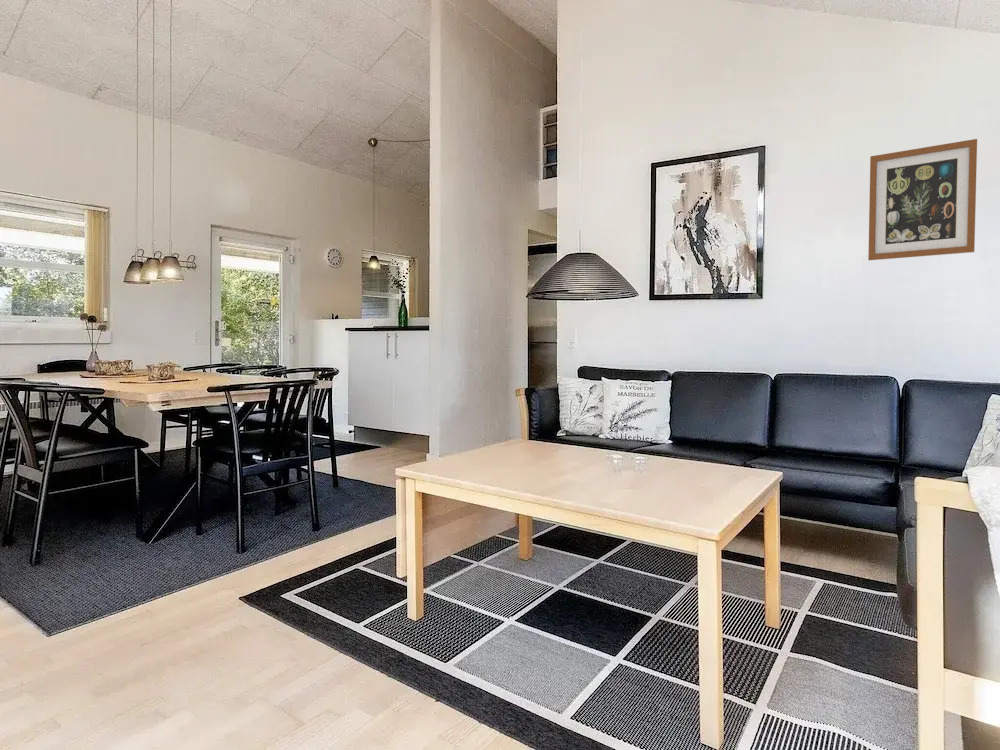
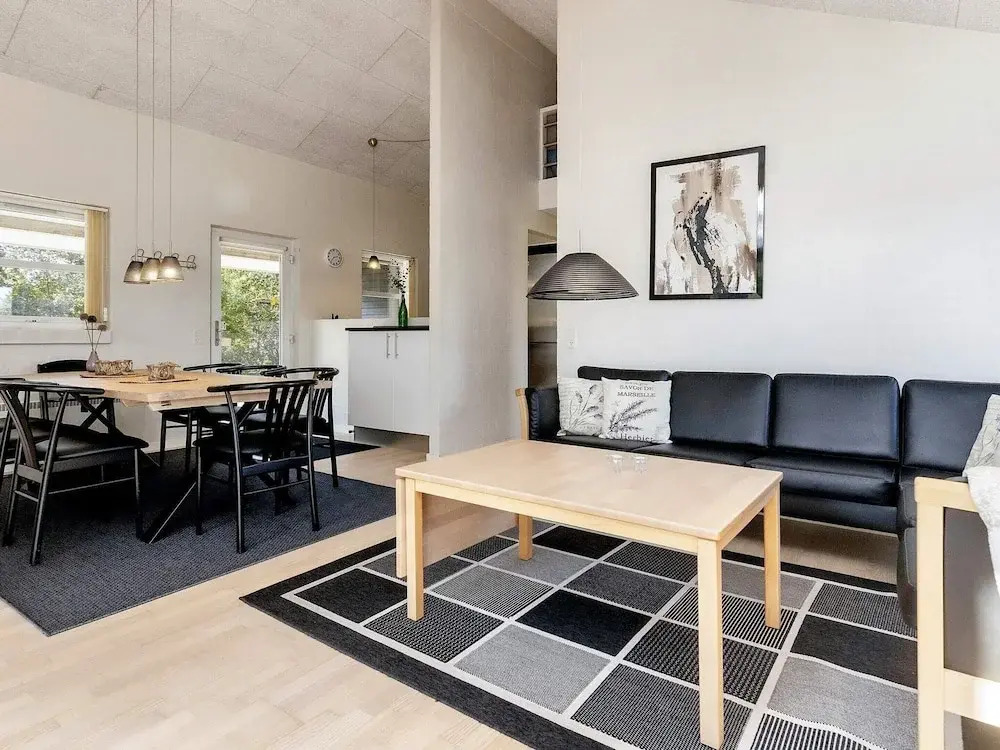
- wall art [867,138,978,261]
